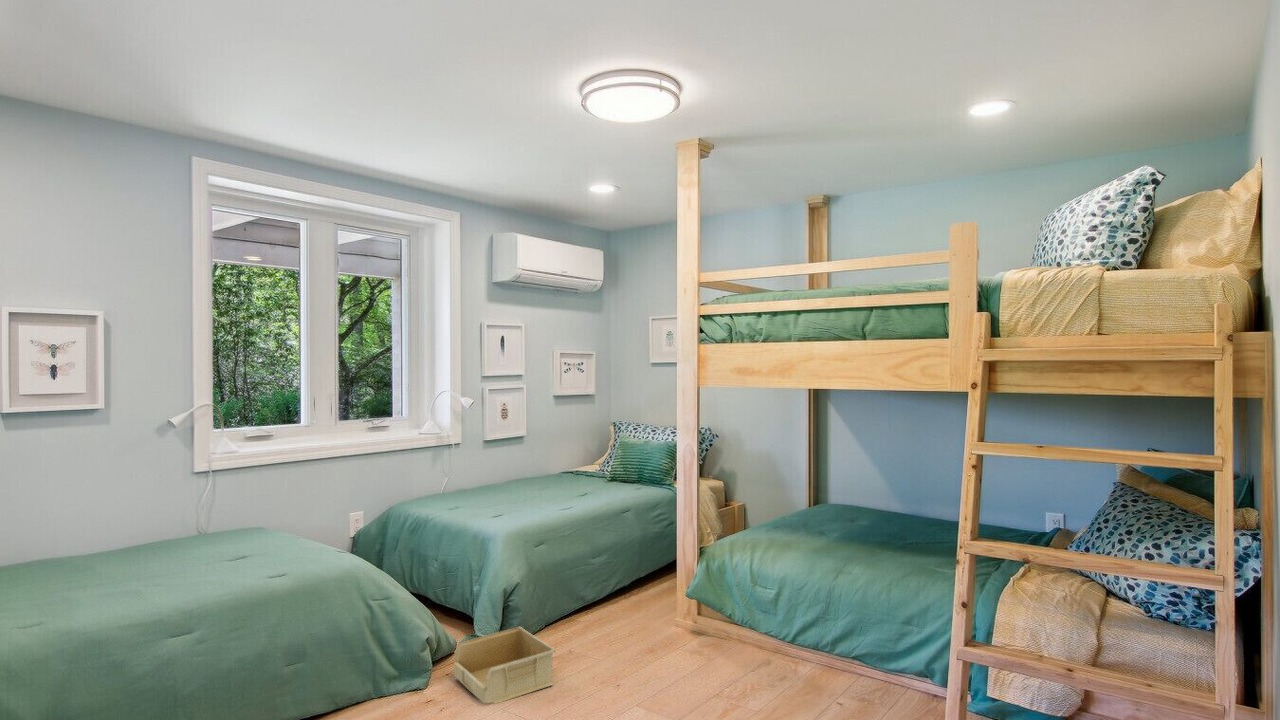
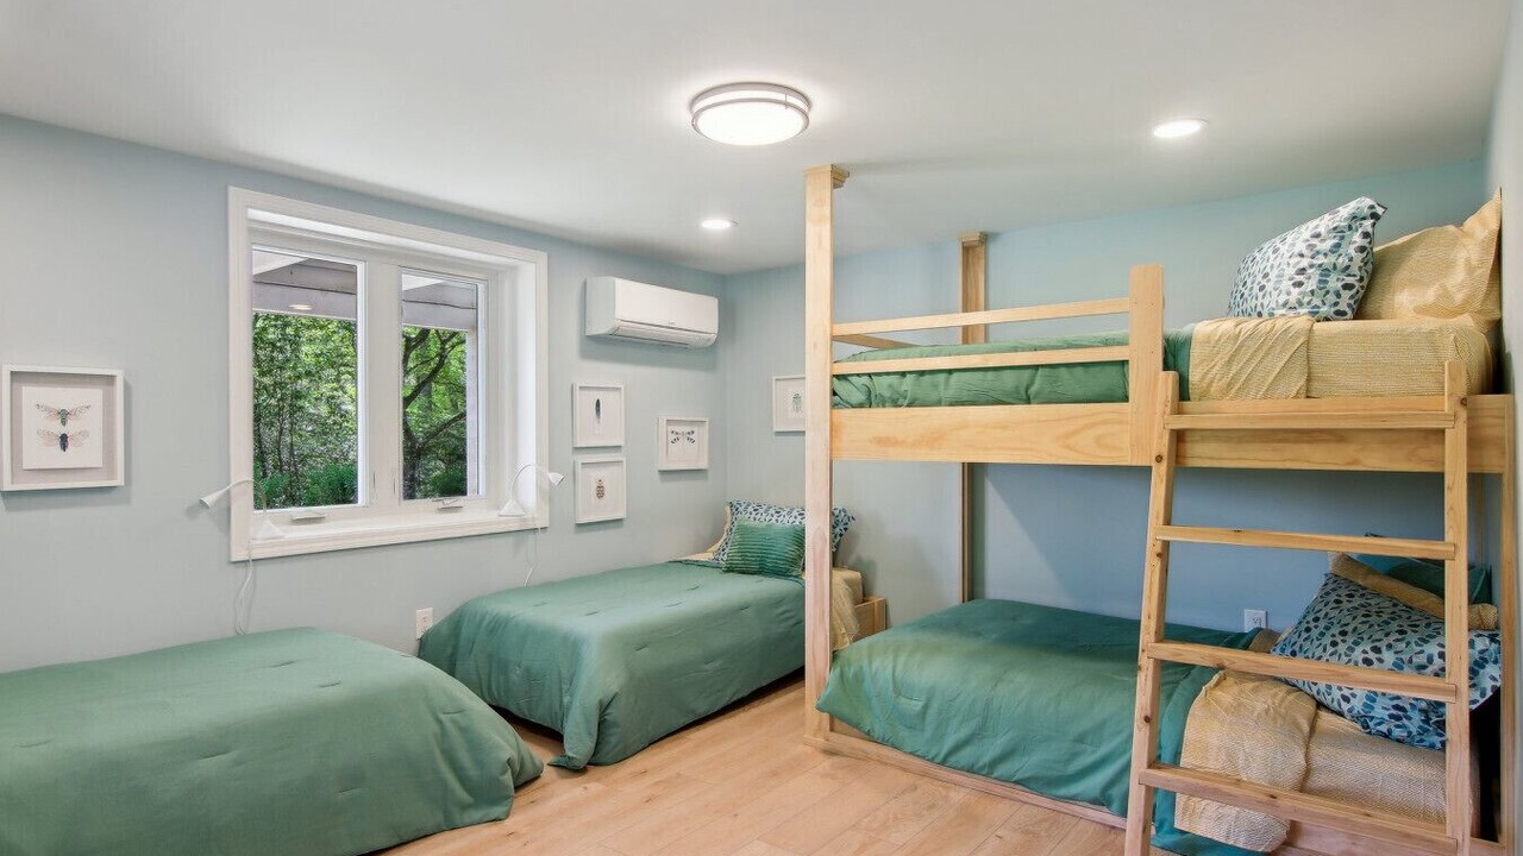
- storage bin [453,626,556,705]
